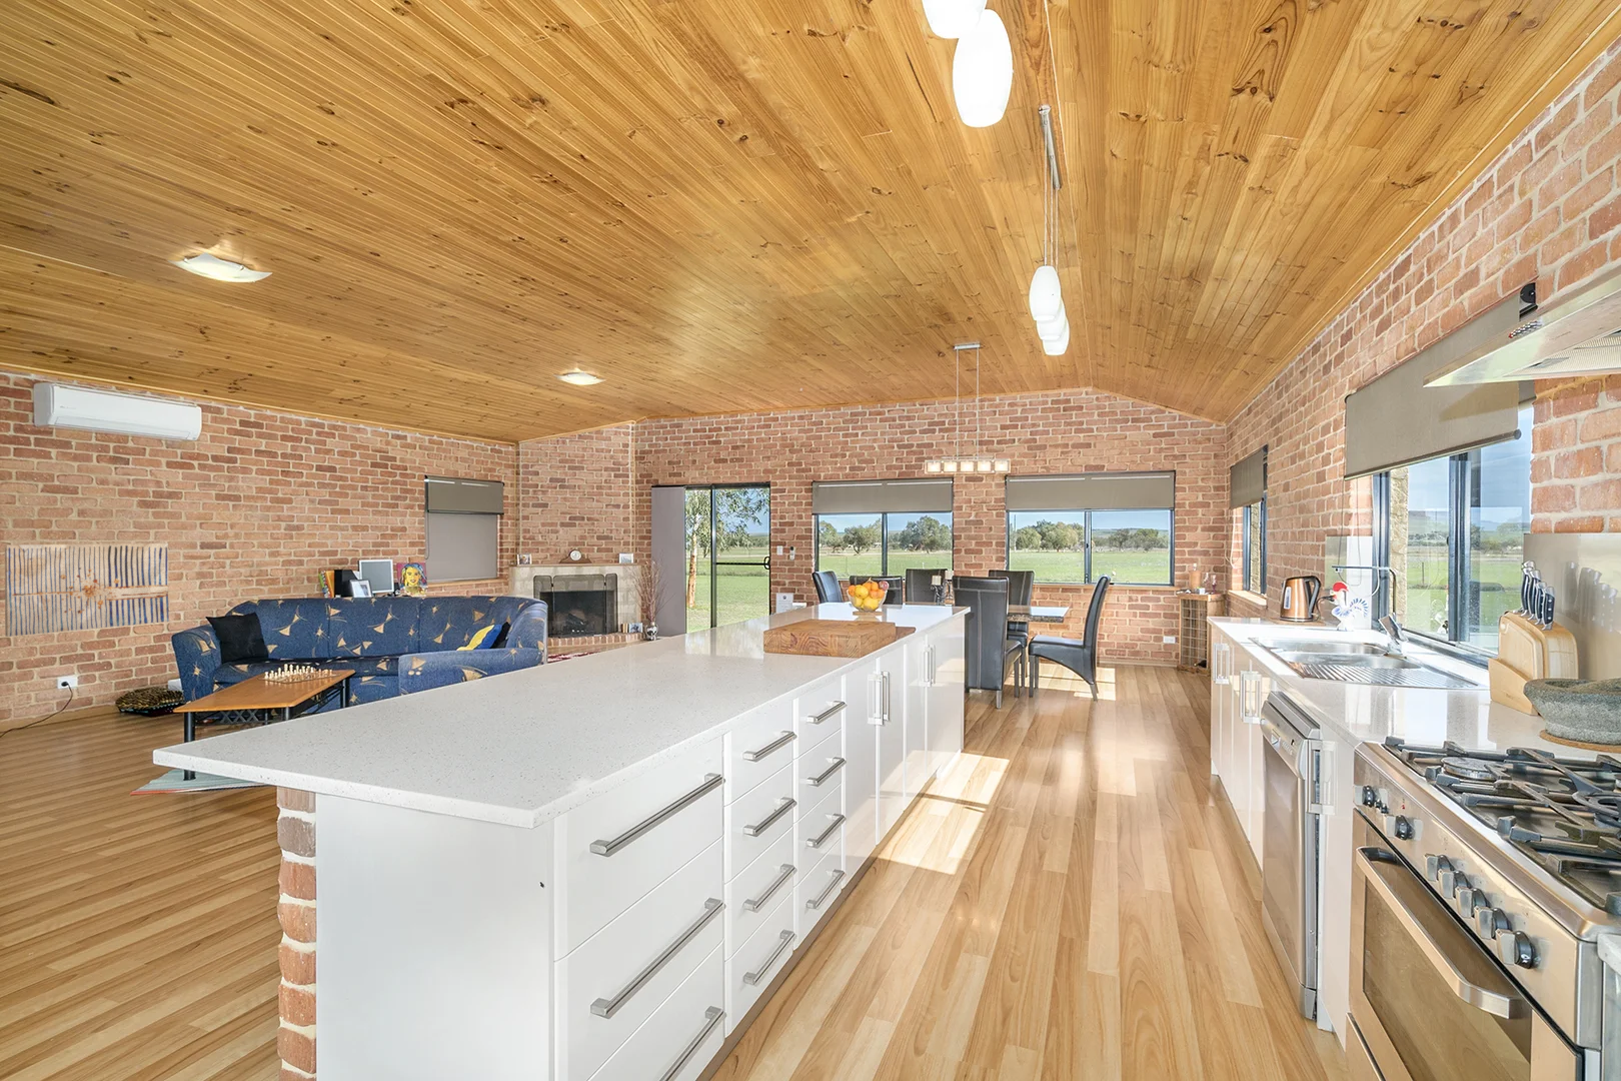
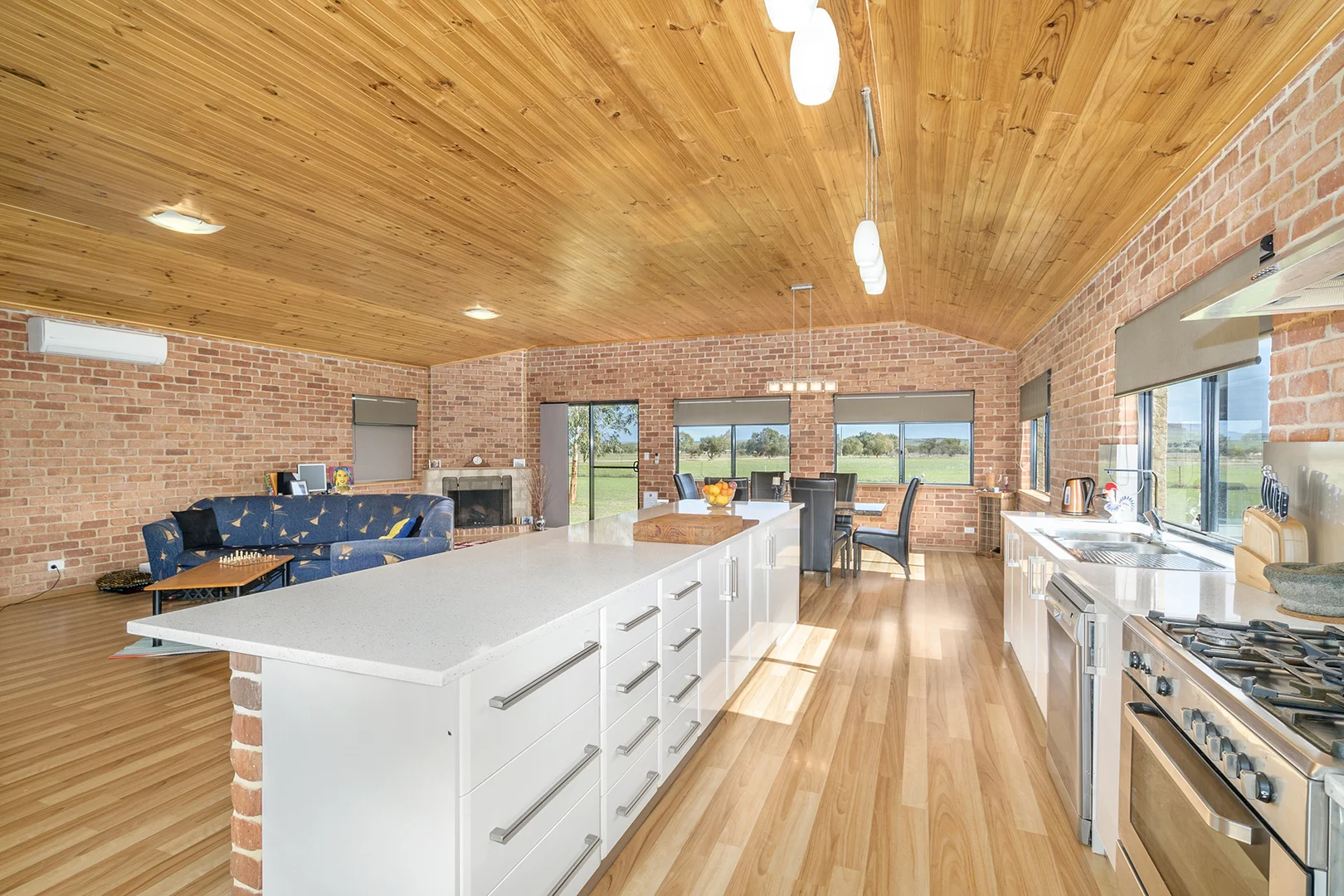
- wall art [4,543,170,637]
